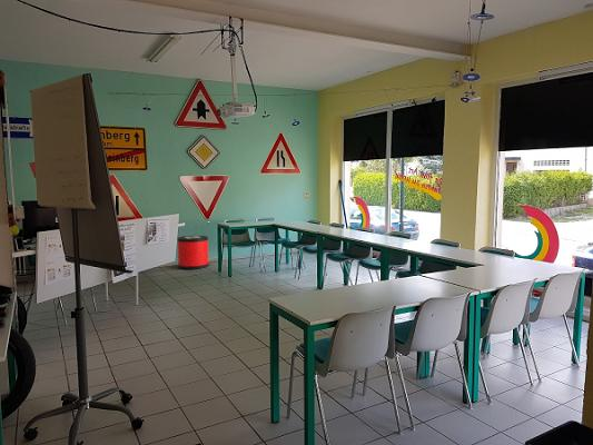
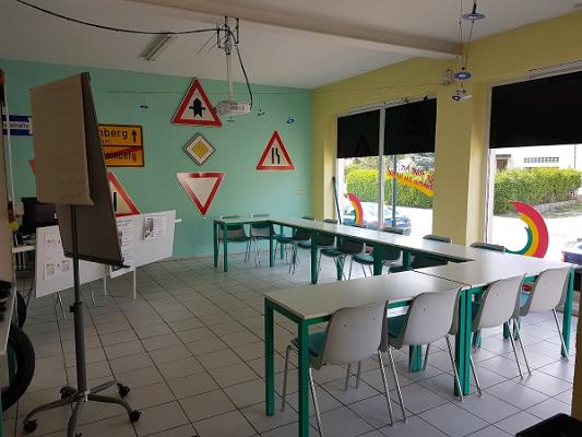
- trash can [177,235,209,270]
